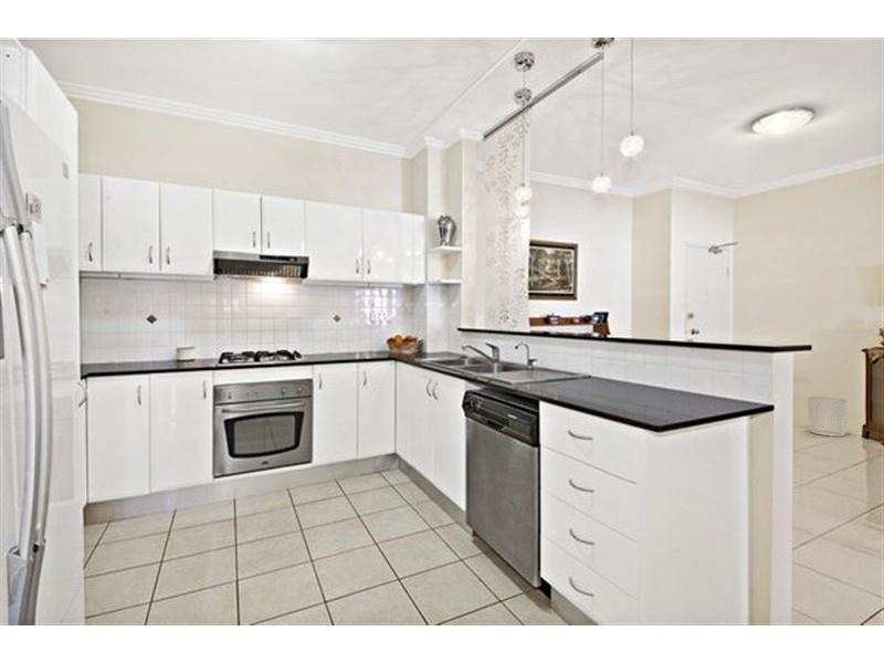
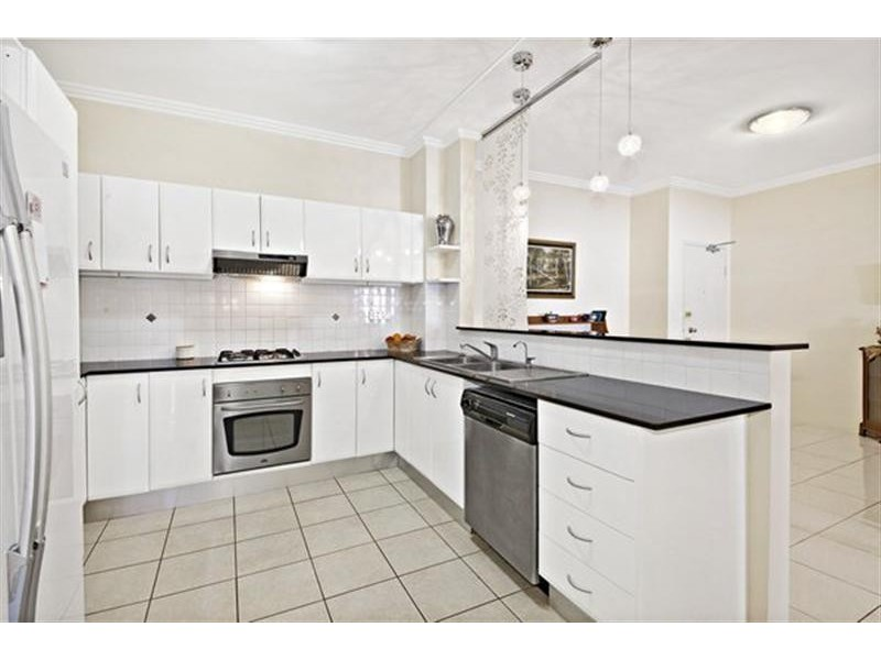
- waste bin [808,396,849,438]
